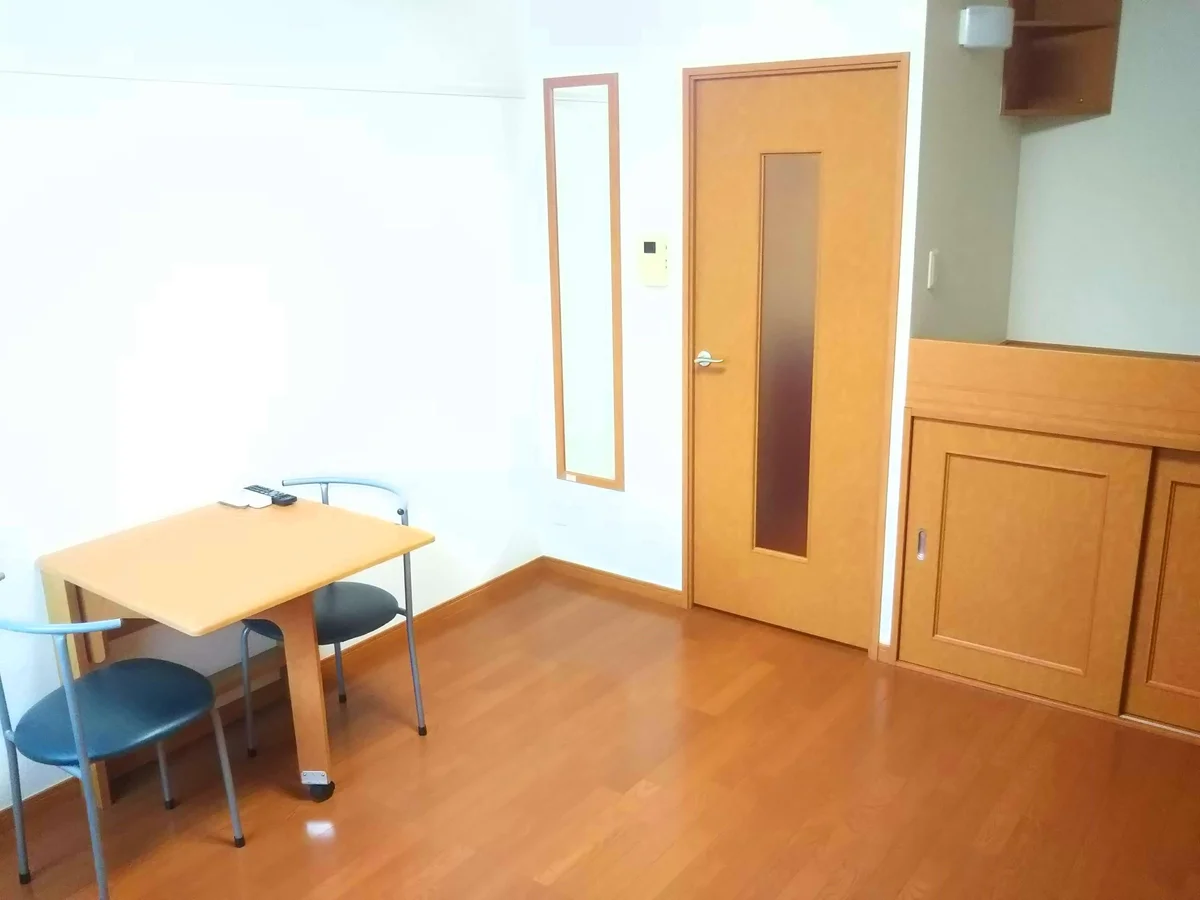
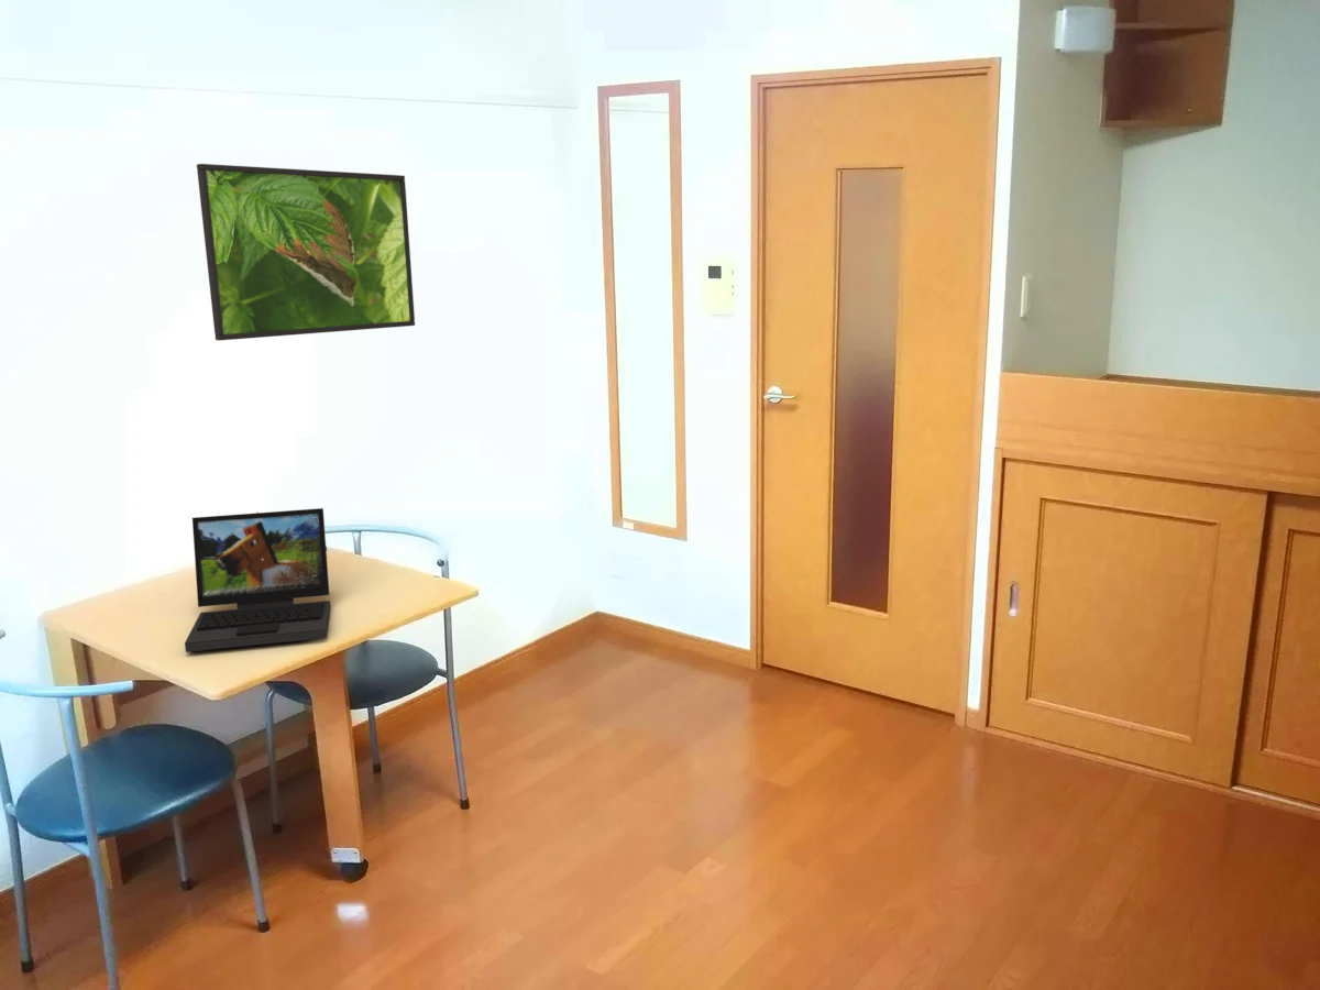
+ laptop [184,507,331,653]
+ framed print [196,163,416,342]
